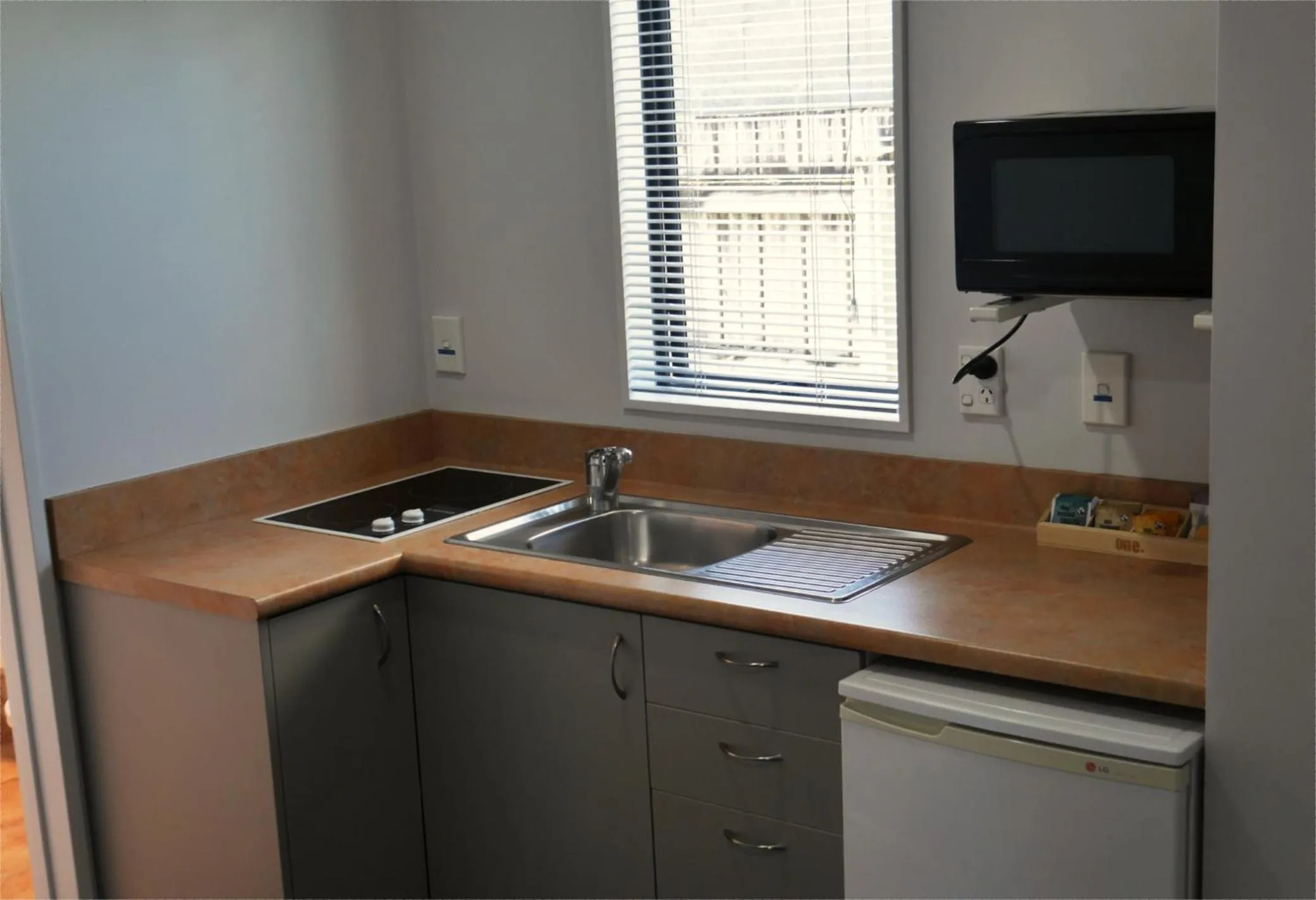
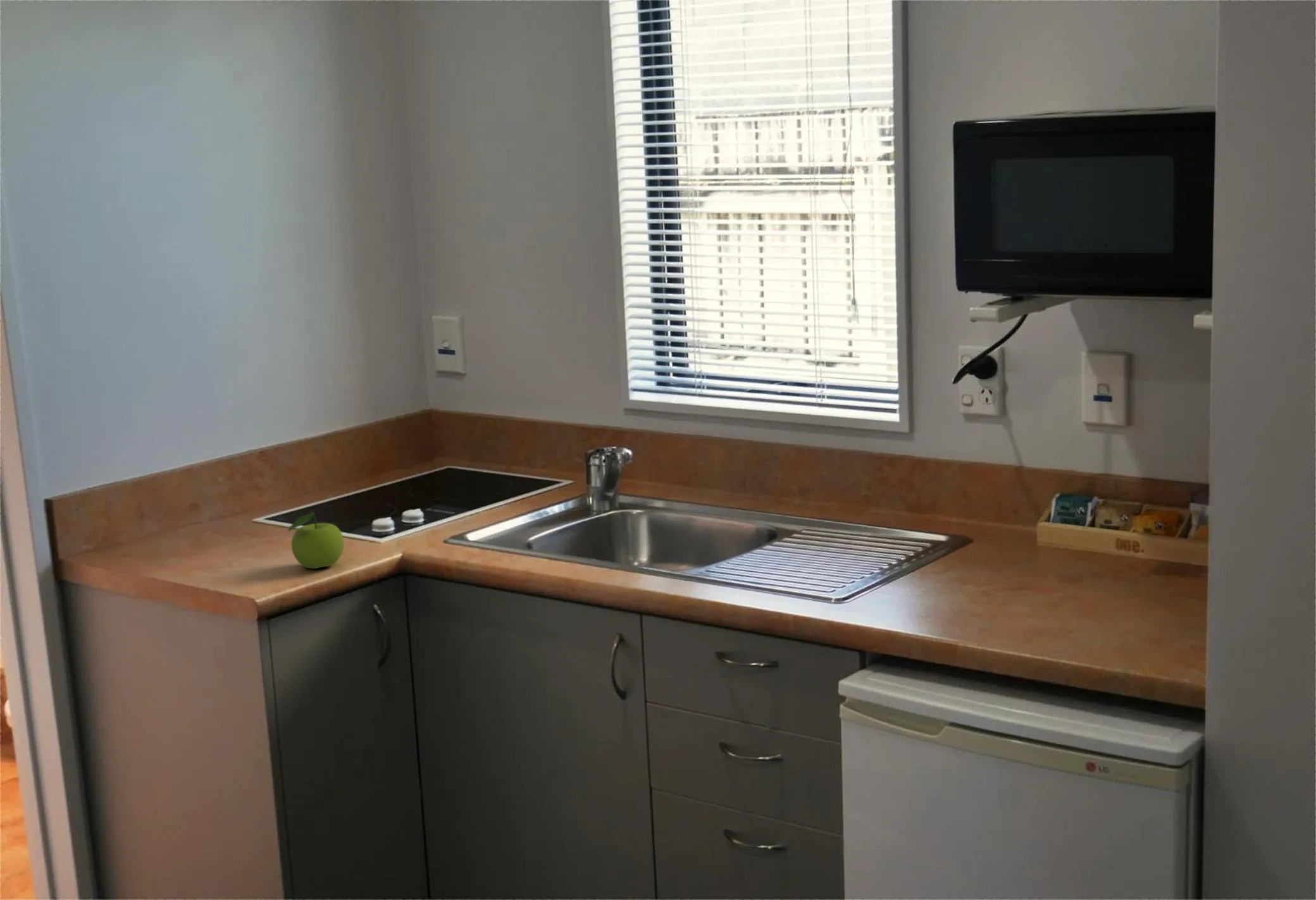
+ fruit [287,511,345,569]
